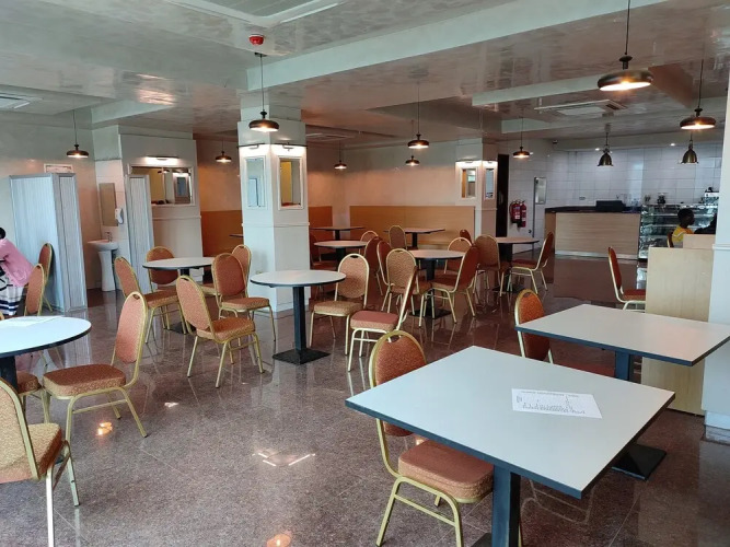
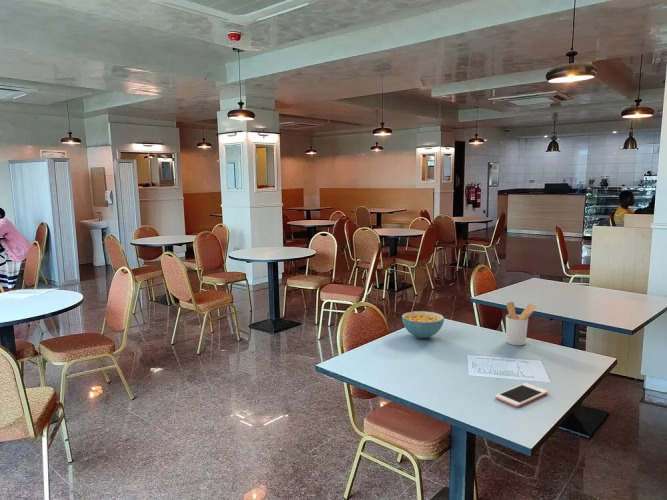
+ cereal bowl [401,310,445,339]
+ utensil holder [505,301,538,346]
+ cell phone [494,382,549,408]
